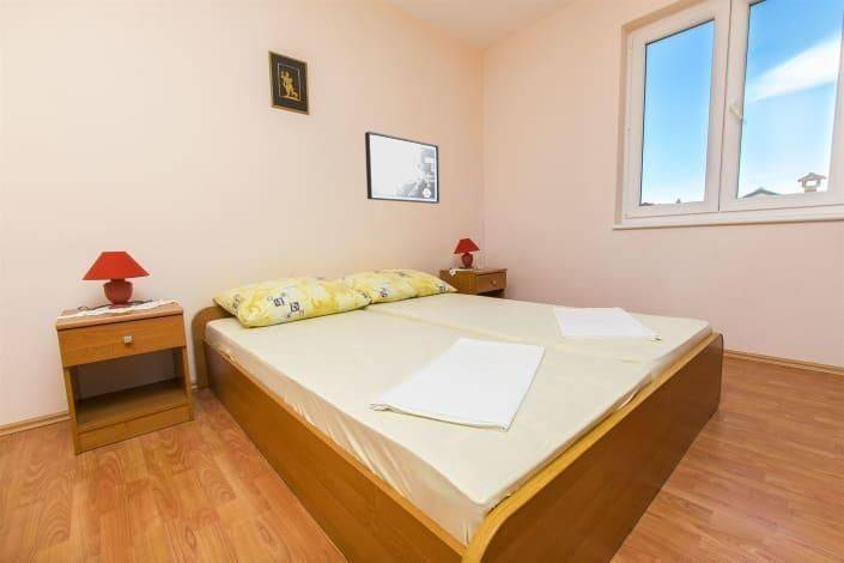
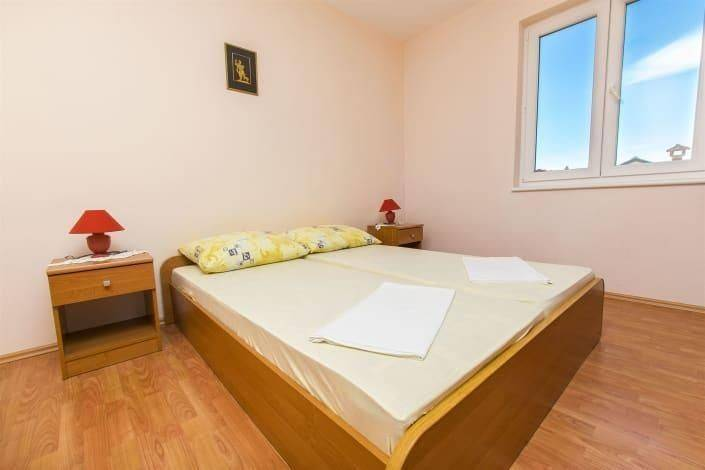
- wall art [364,131,441,205]
